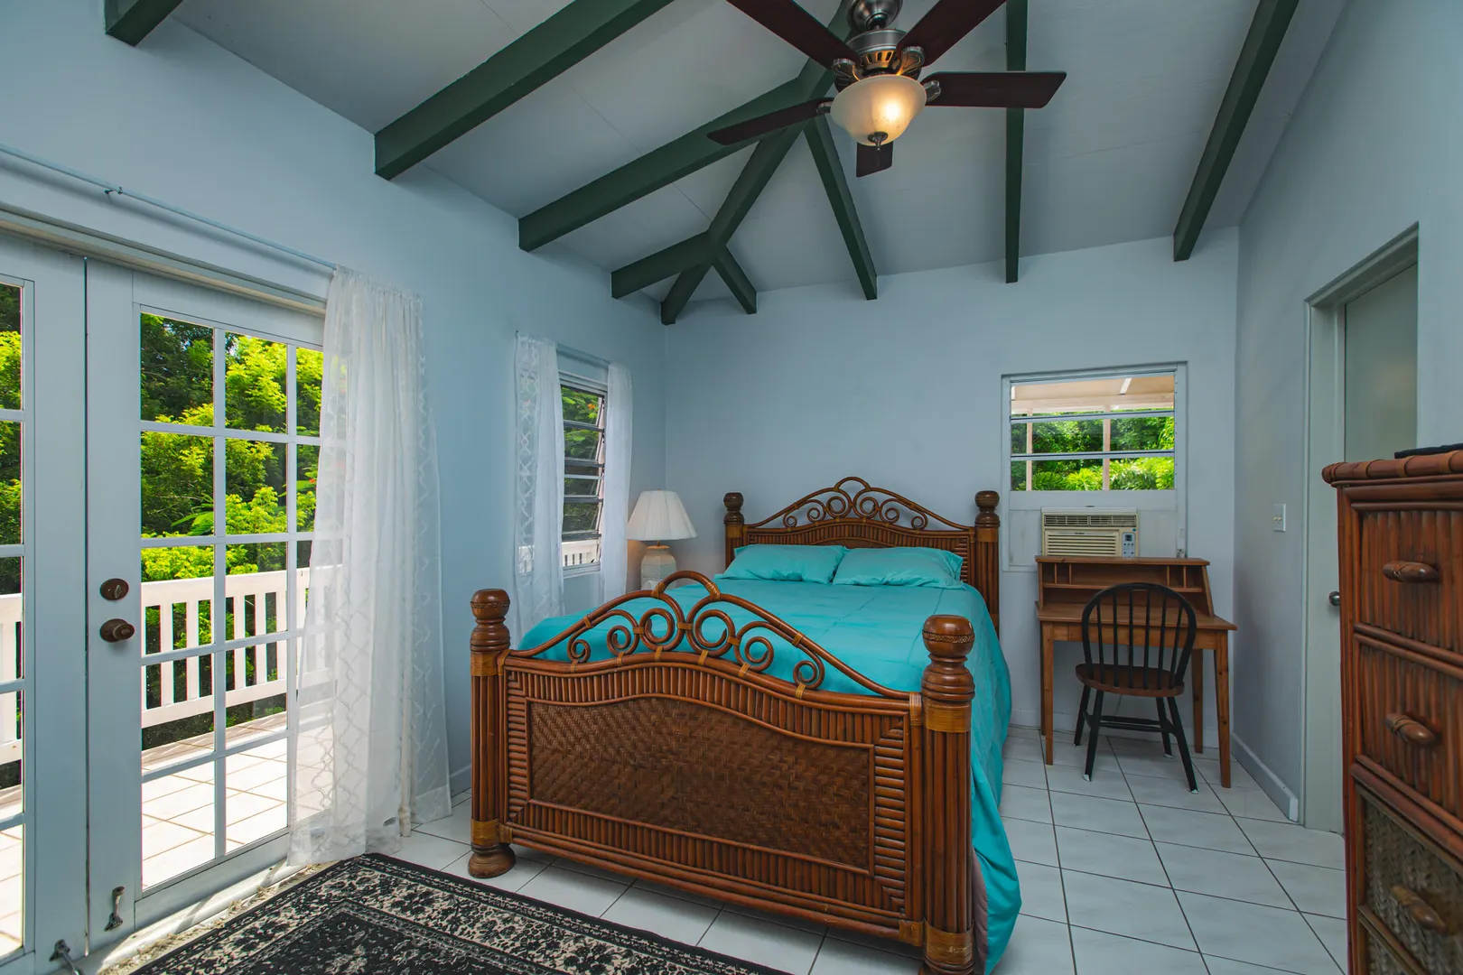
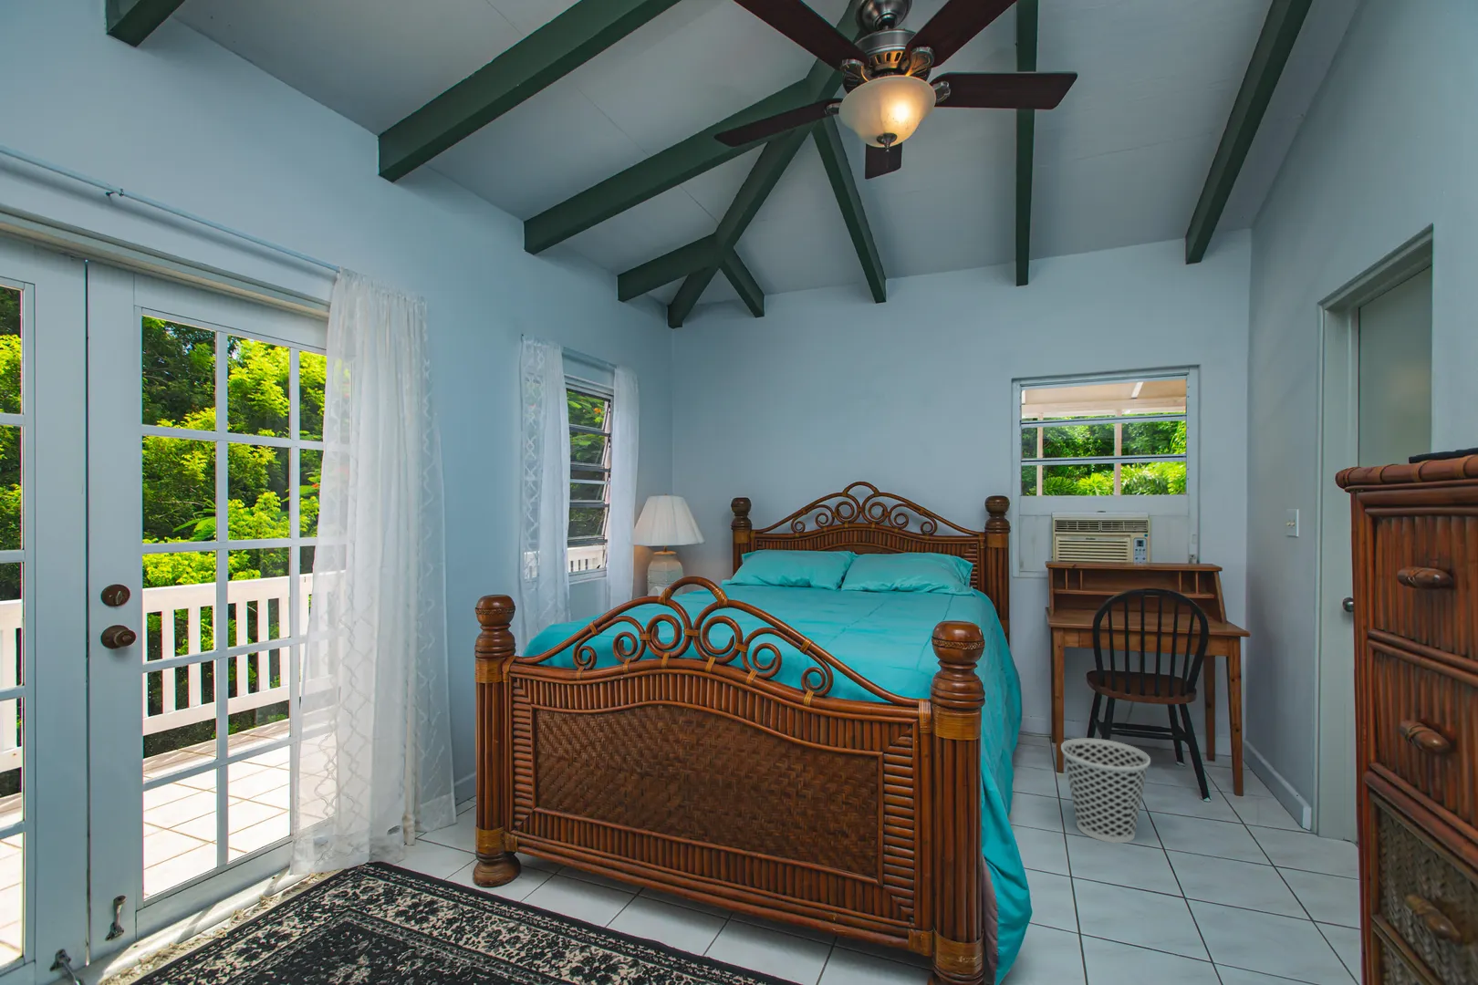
+ wastebasket [1060,738,1151,843]
